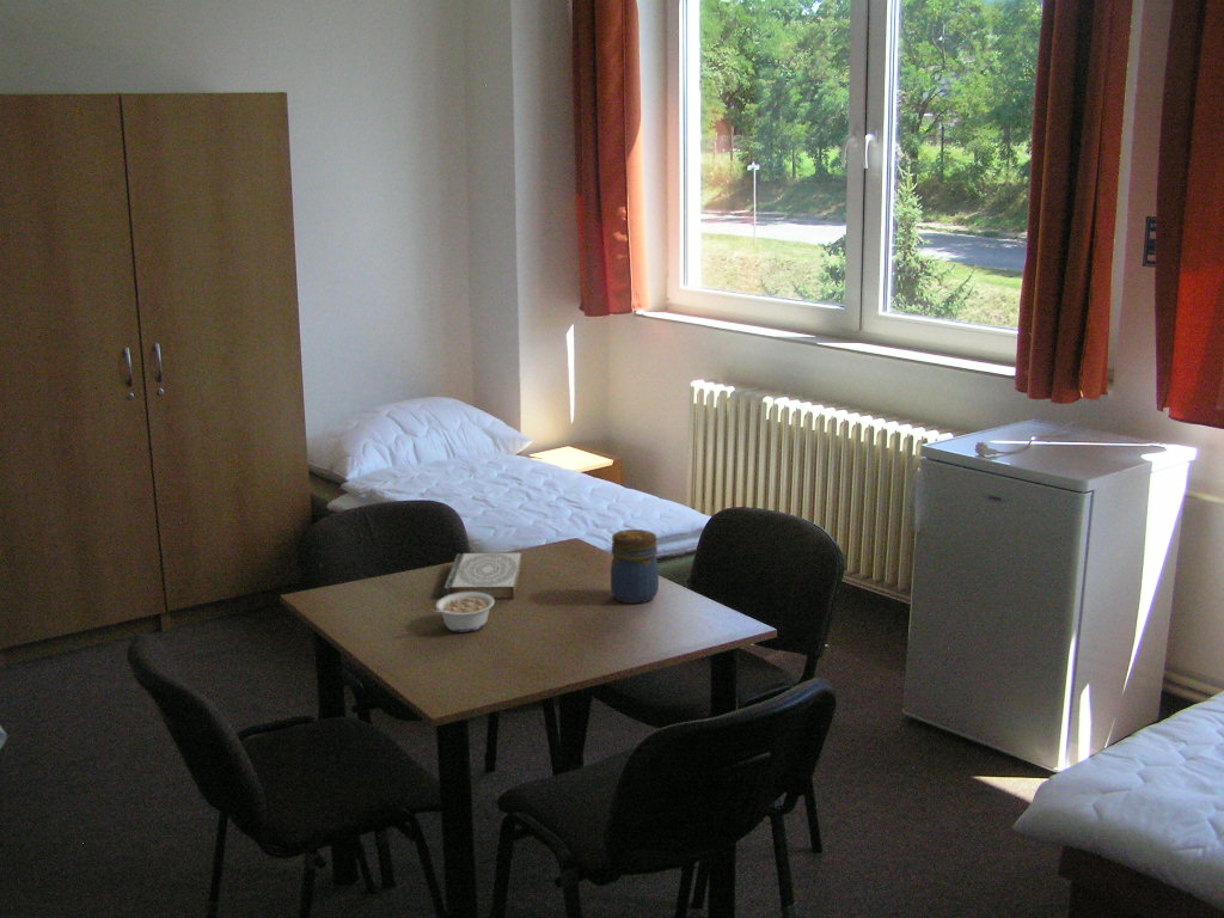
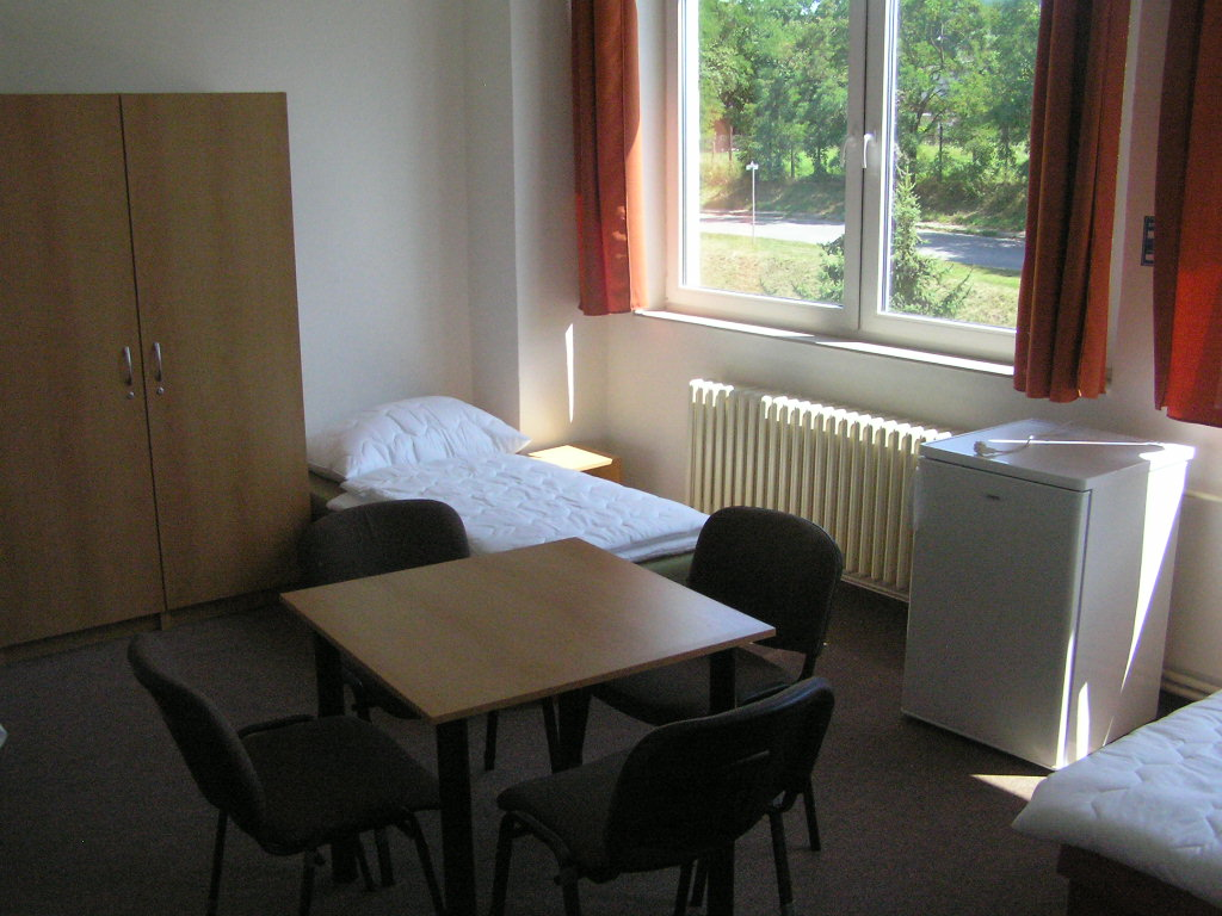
- legume [430,592,496,634]
- jar [610,528,660,605]
- book [441,552,522,600]
